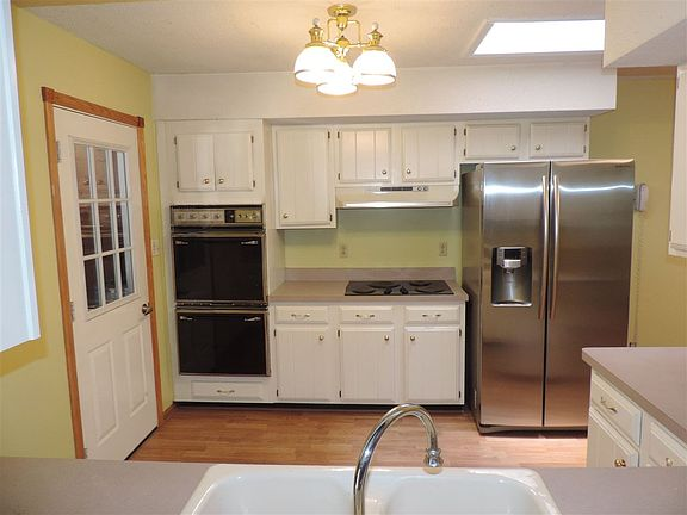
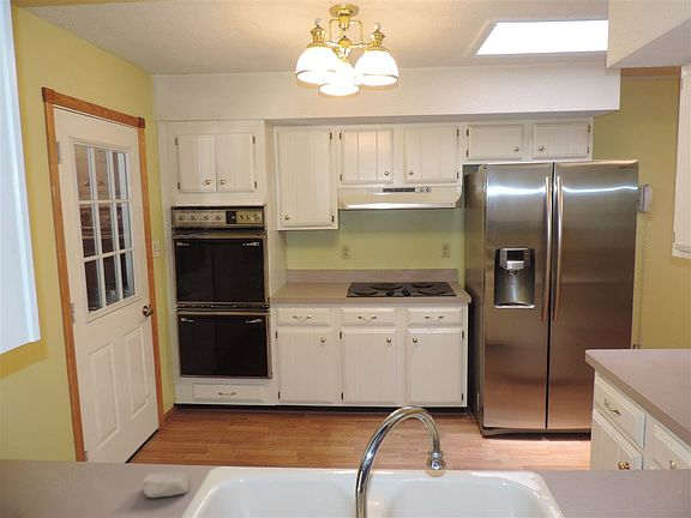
+ soap bar [140,471,190,499]
